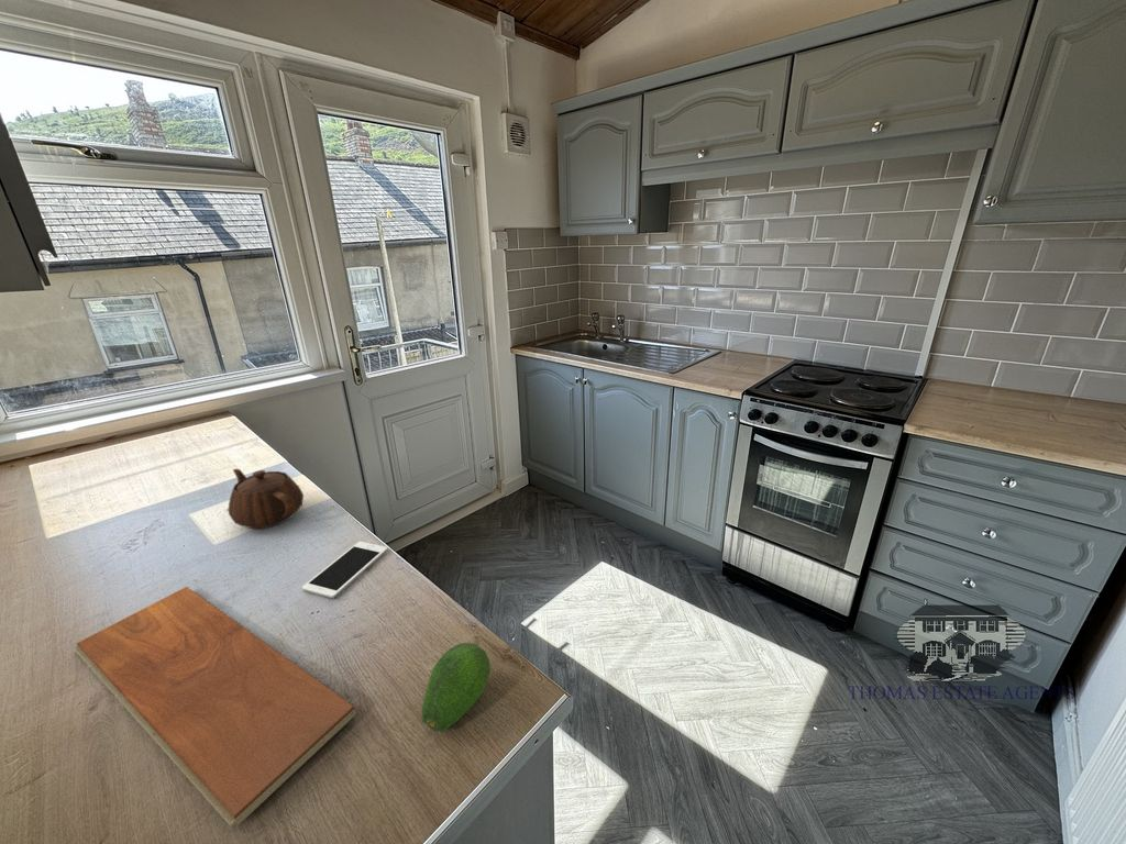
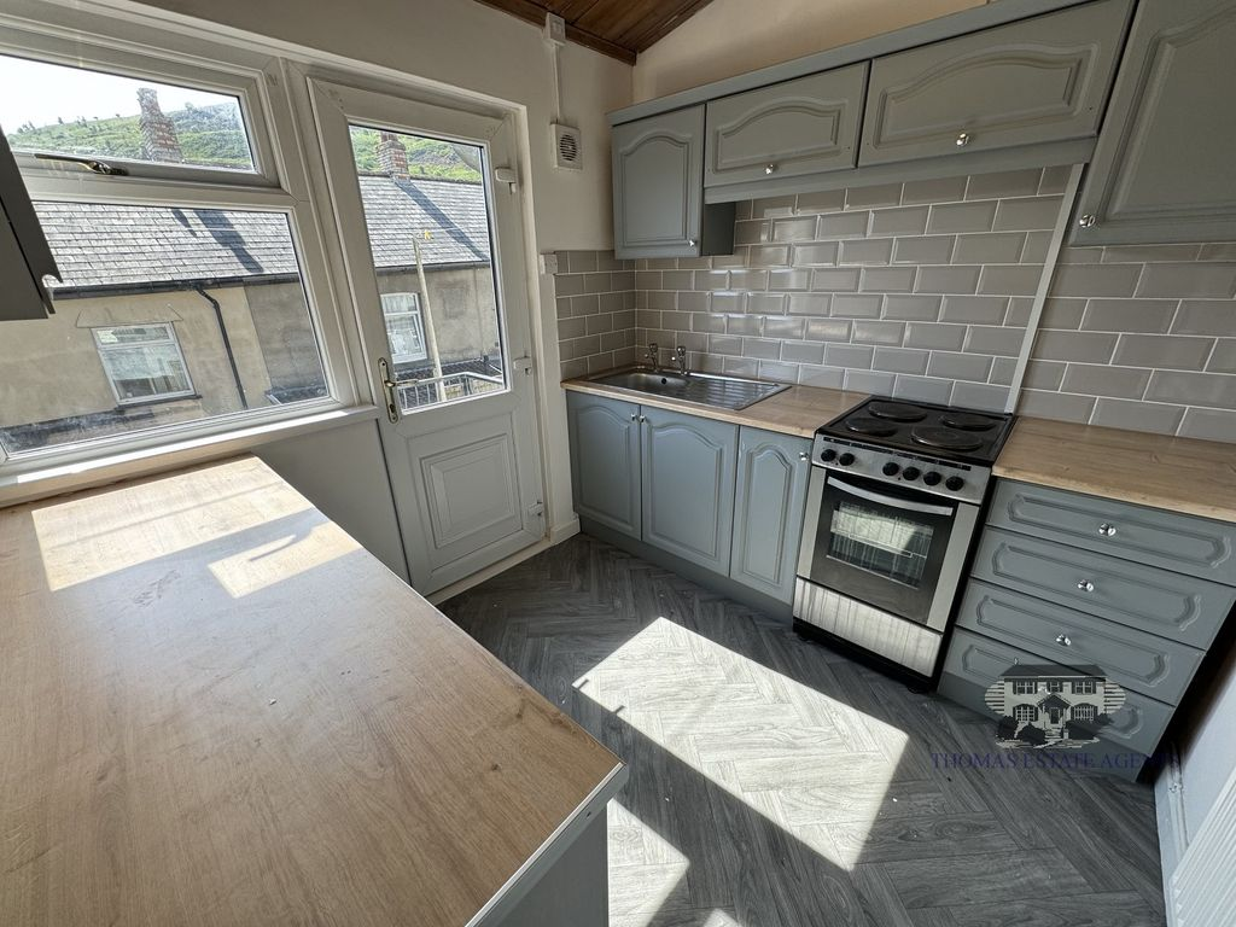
- fruit [421,642,492,732]
- teapot [228,468,305,530]
- cell phone [301,541,389,599]
- chopping board [73,586,357,829]
